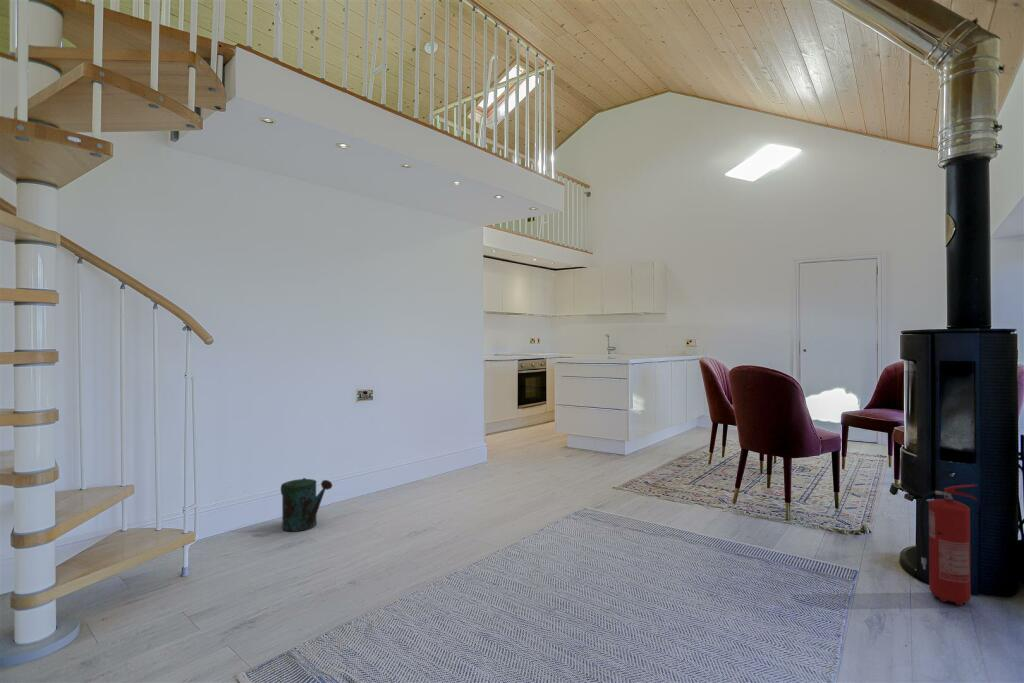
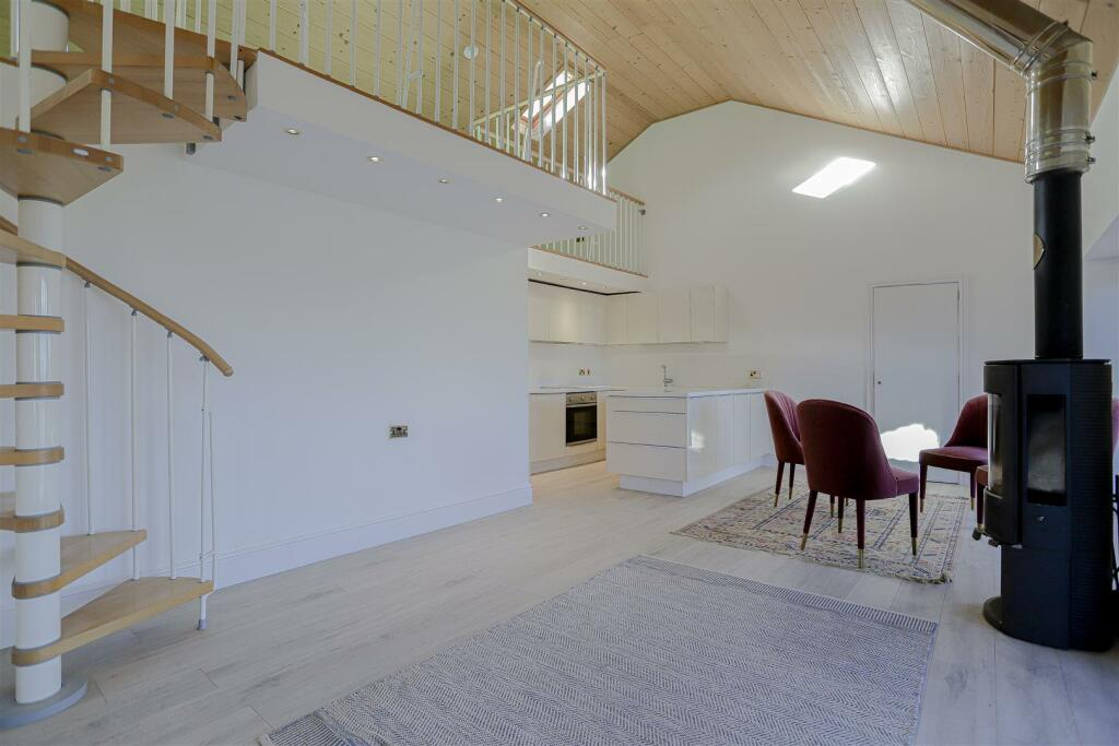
- watering can [280,477,333,533]
- fire extinguisher [918,484,979,606]
